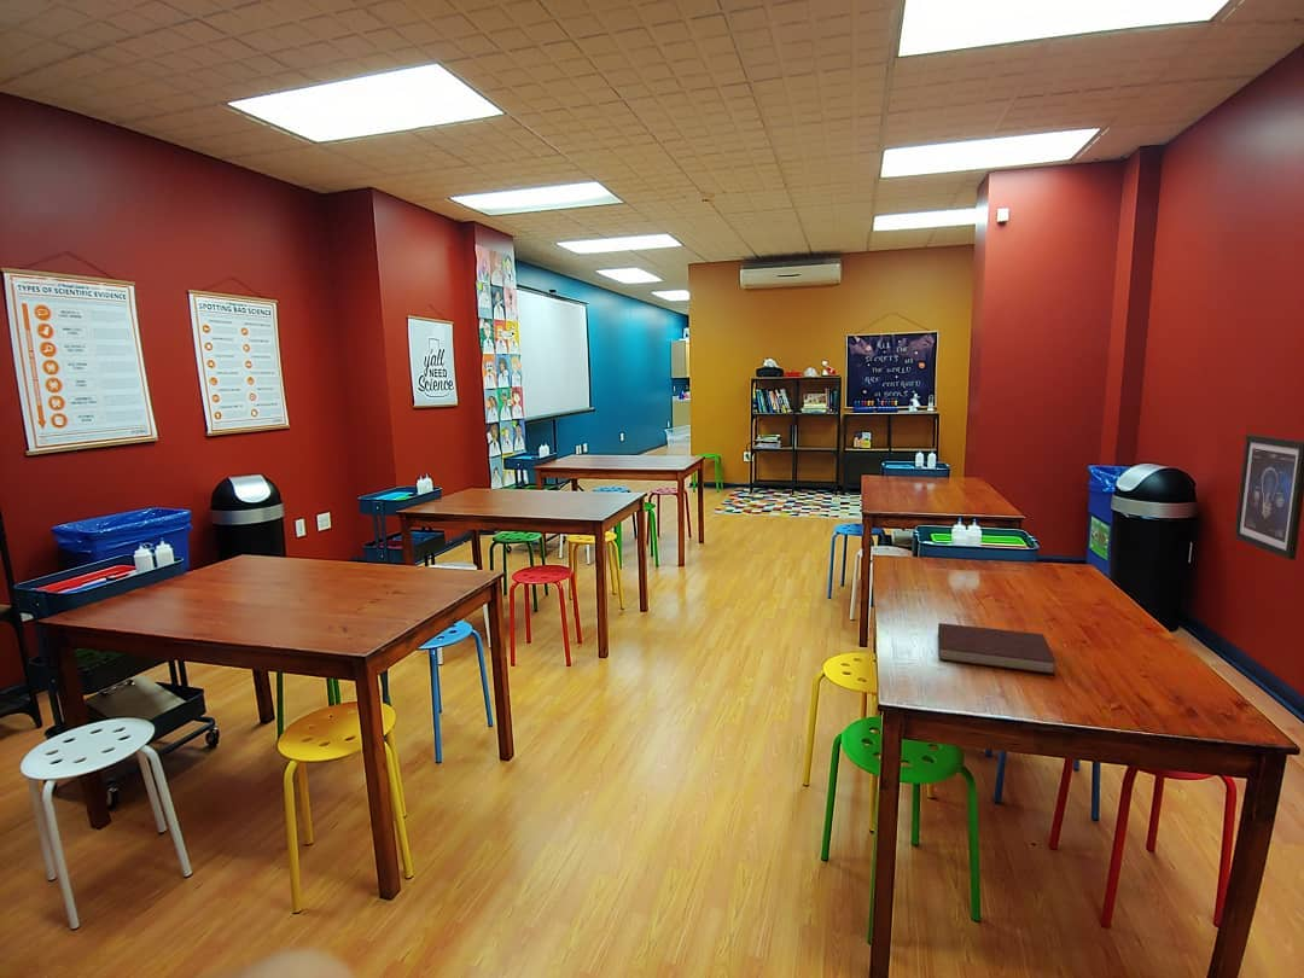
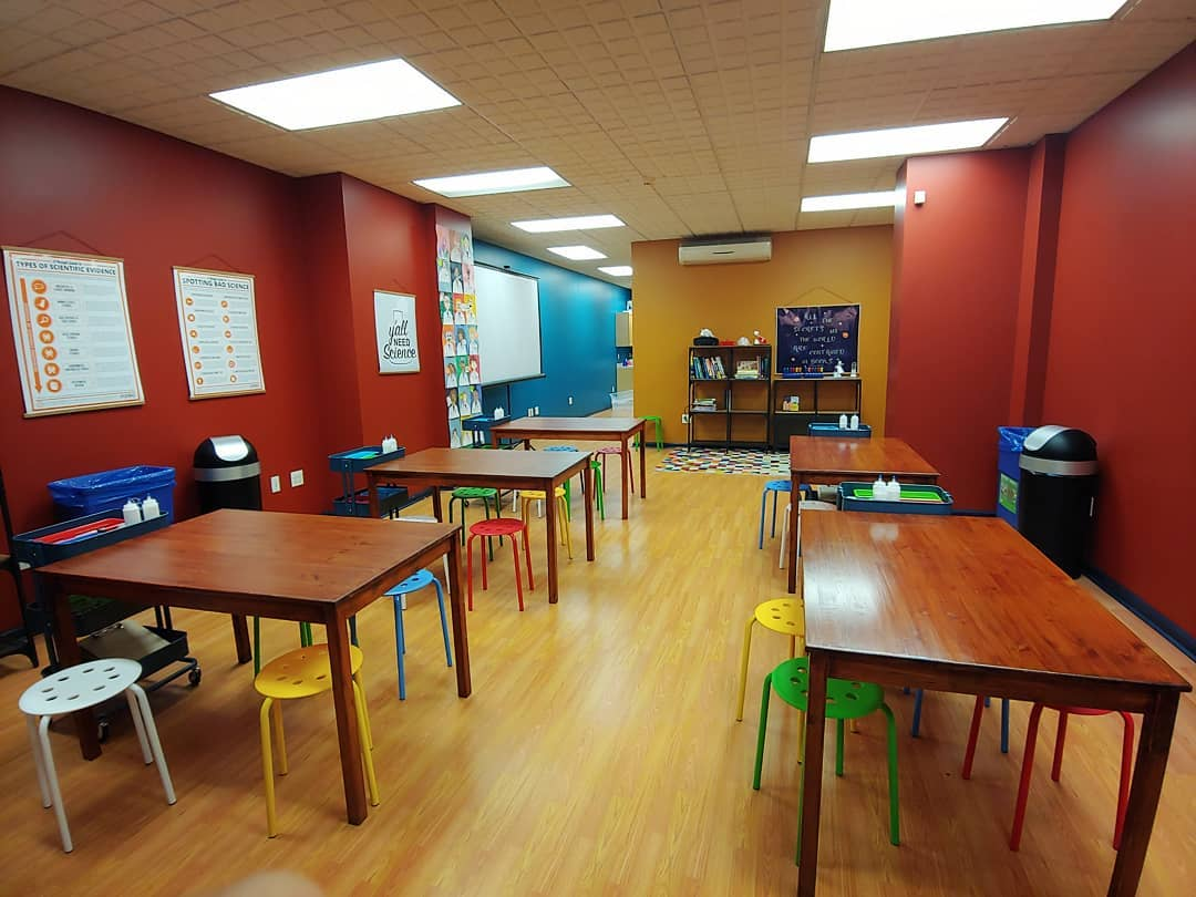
- wall art [1233,433,1304,560]
- notebook [937,622,1058,676]
